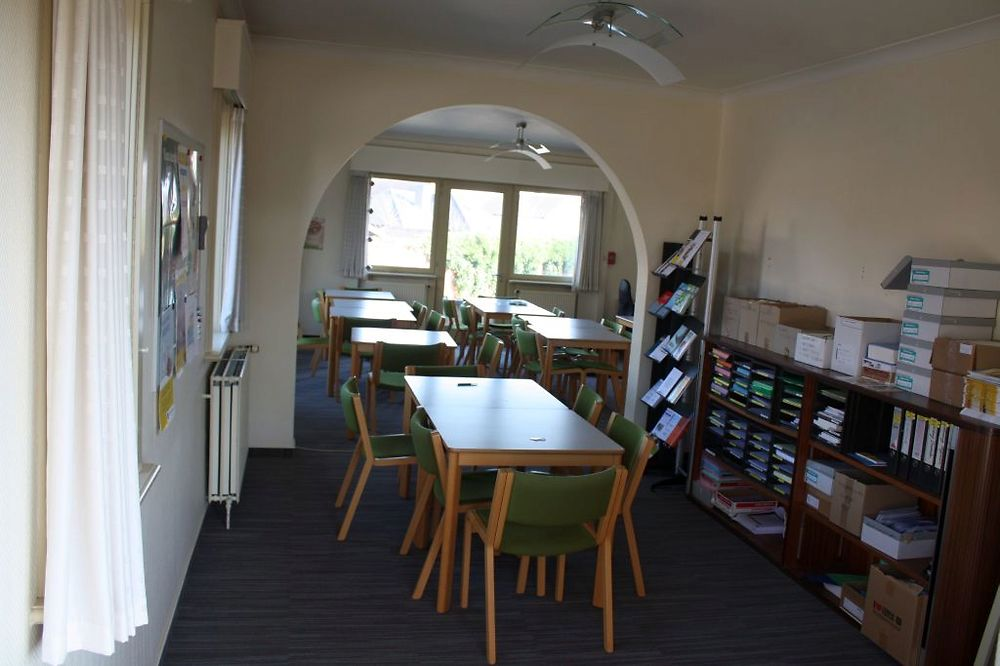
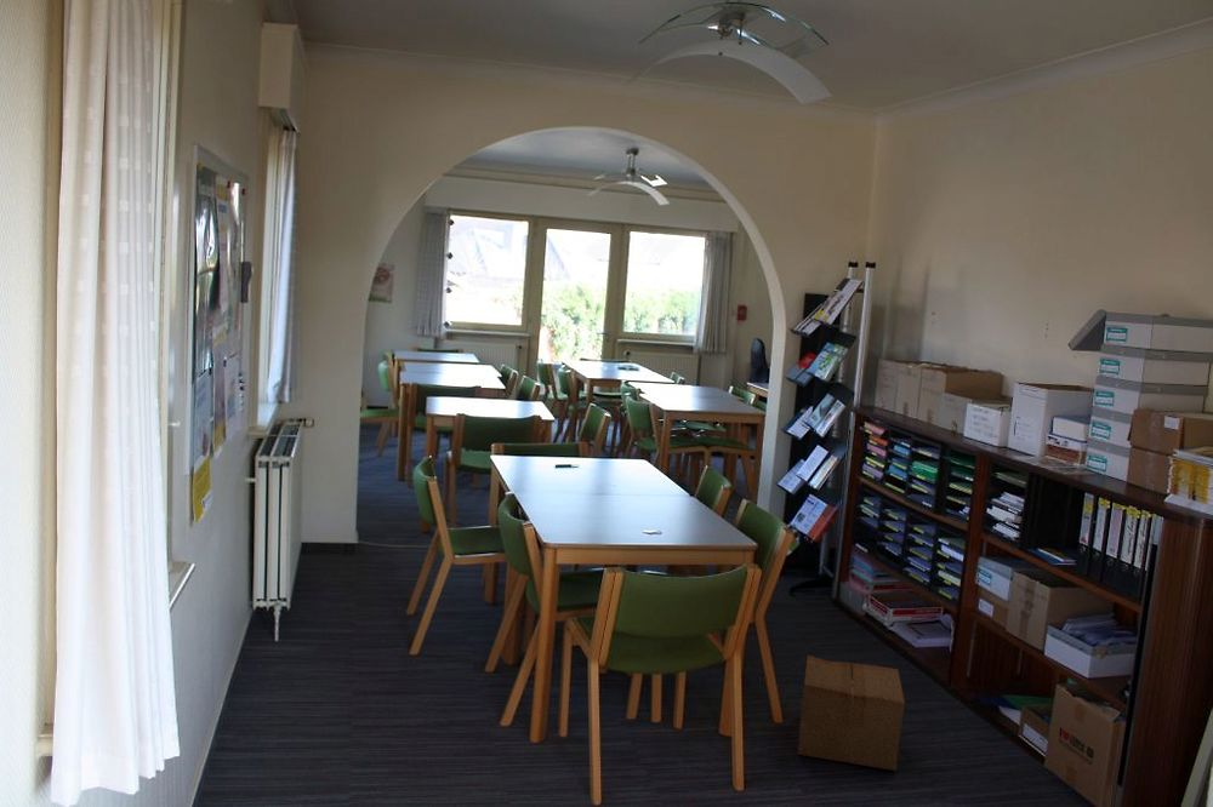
+ cardboard box [797,654,906,772]
